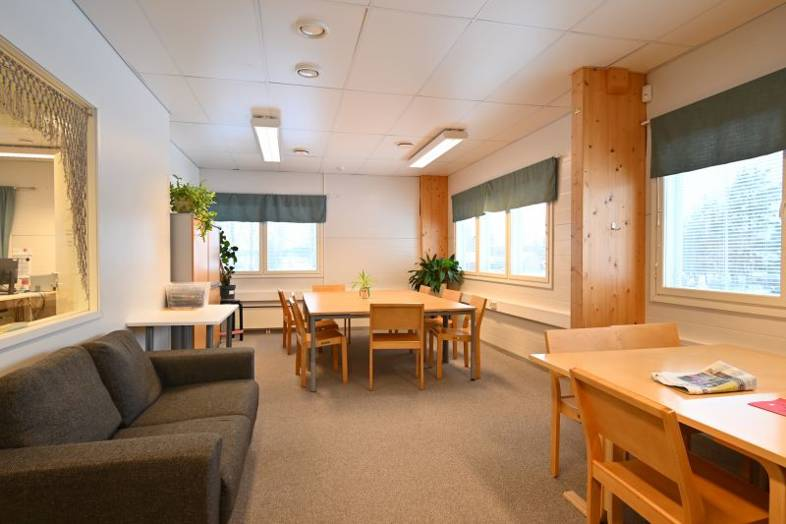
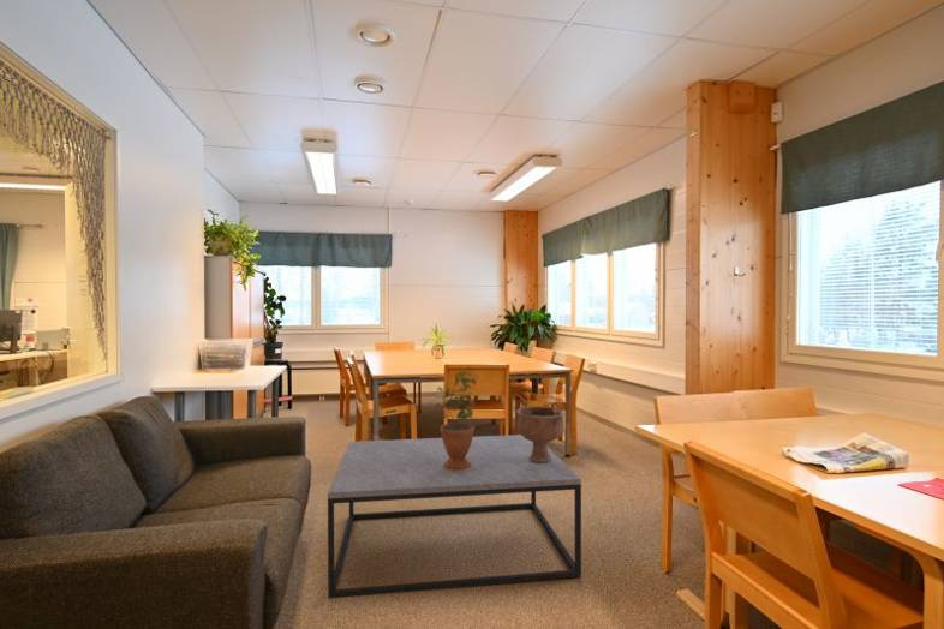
+ decorative bowl [515,399,566,462]
+ potted plant [434,365,479,471]
+ coffee table [327,433,582,600]
